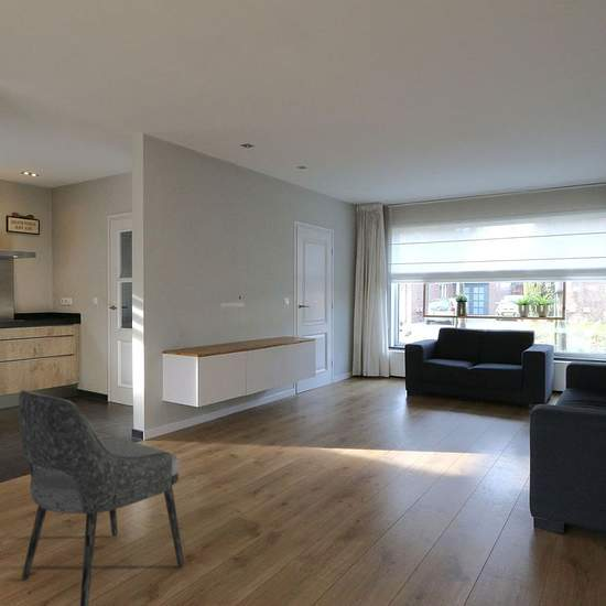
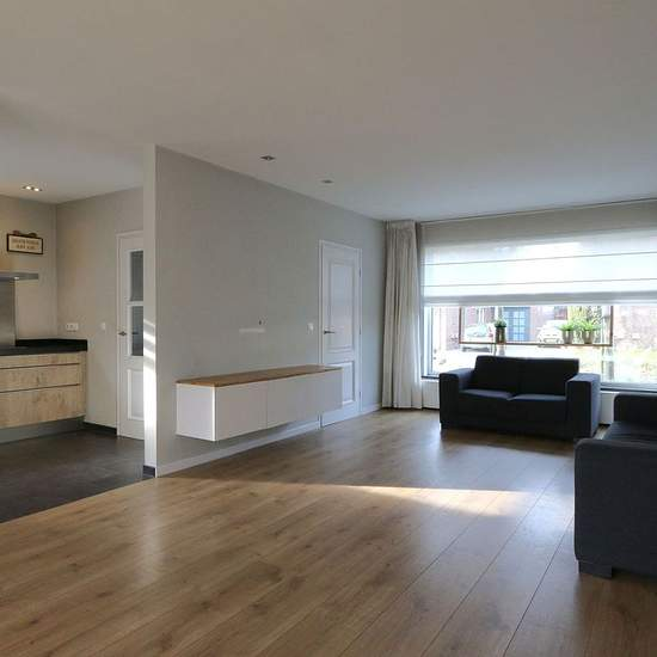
- dining chair [18,389,185,606]
